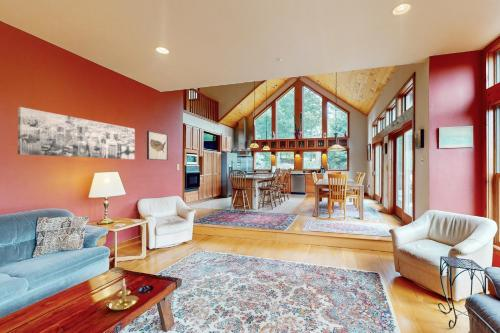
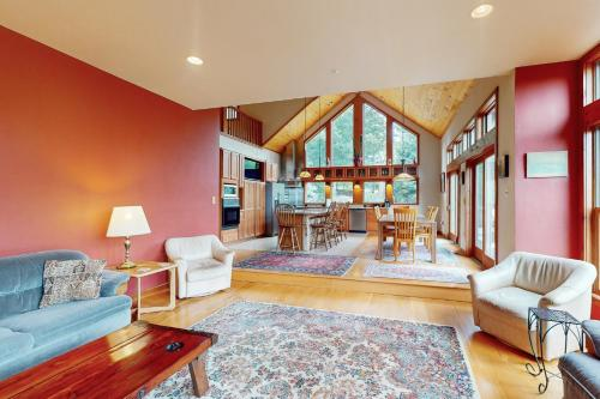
- candle holder [104,279,139,311]
- wall art [17,106,136,160]
- wall art [146,130,169,161]
